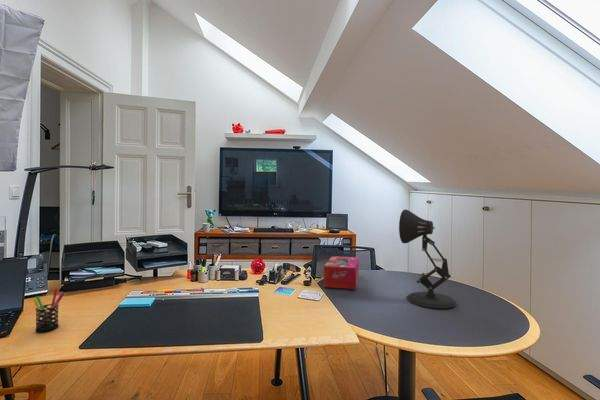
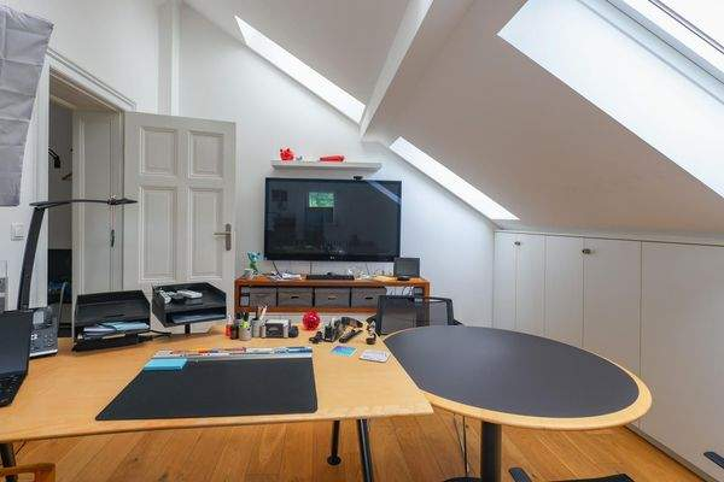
- desk lamp [398,209,457,309]
- tissue box [323,255,360,290]
- pen holder [32,288,66,333]
